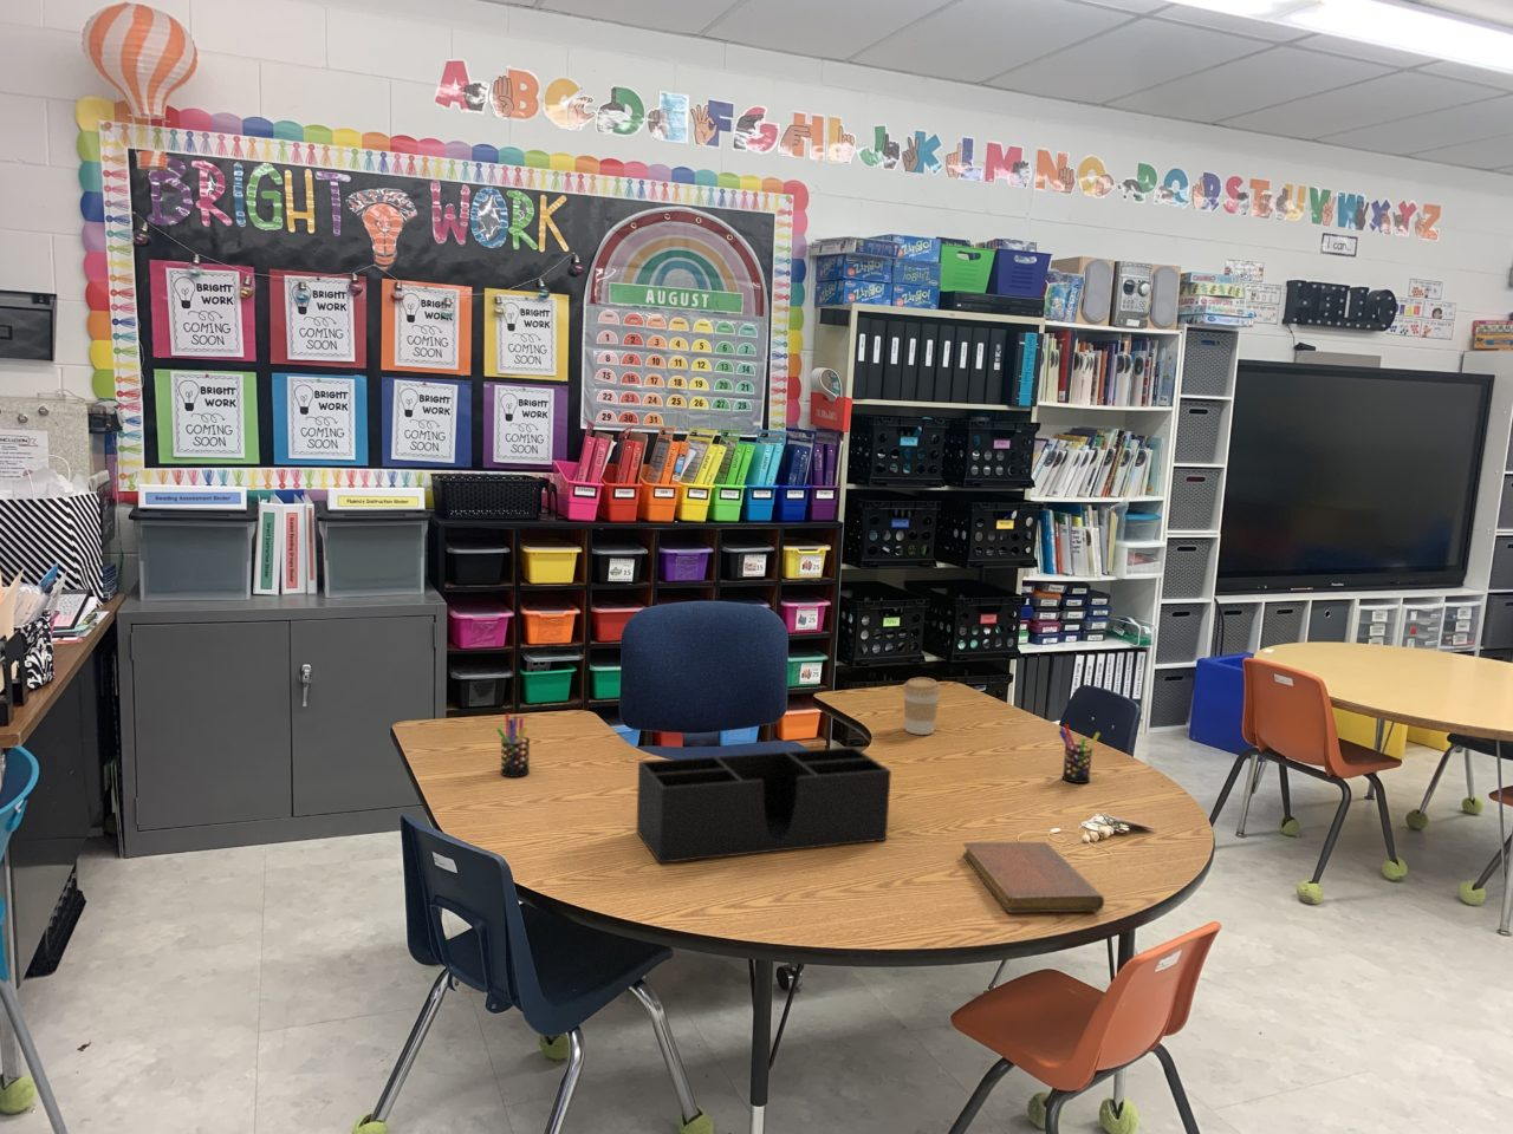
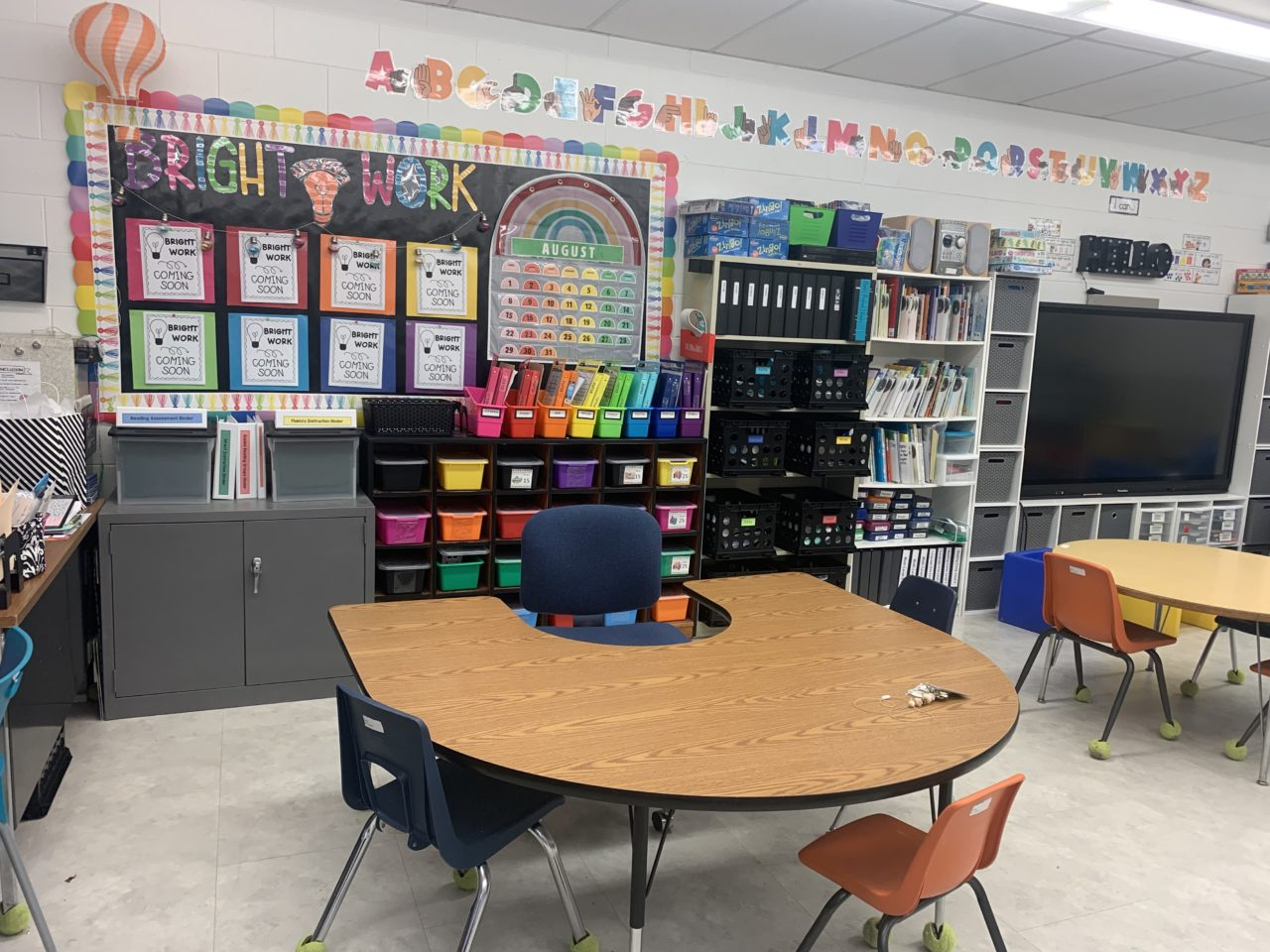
- coffee cup [902,677,942,736]
- notebook [963,841,1106,914]
- pen holder [1058,723,1101,784]
- desk organizer [635,746,892,865]
- pen holder [496,712,530,779]
